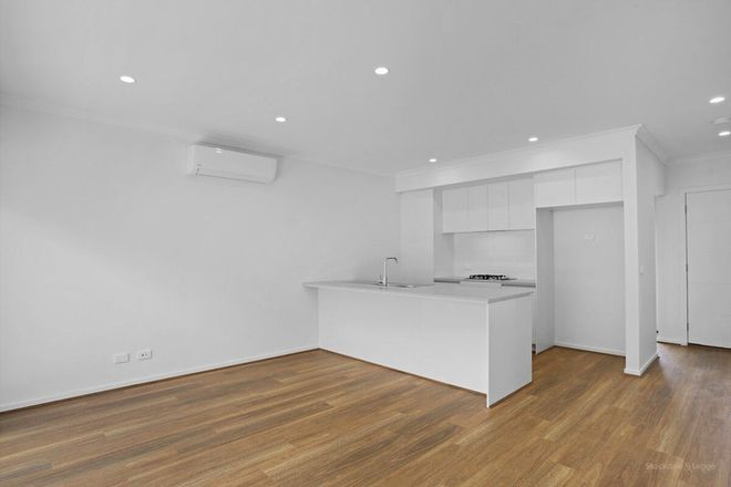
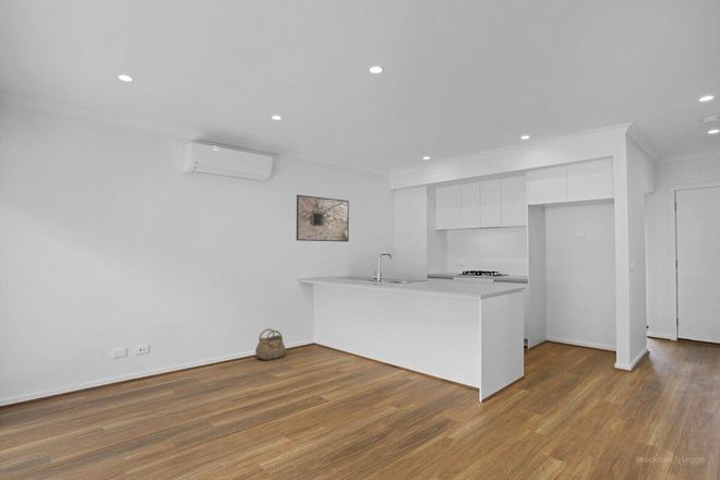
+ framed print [296,194,350,242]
+ basket [254,327,287,361]
